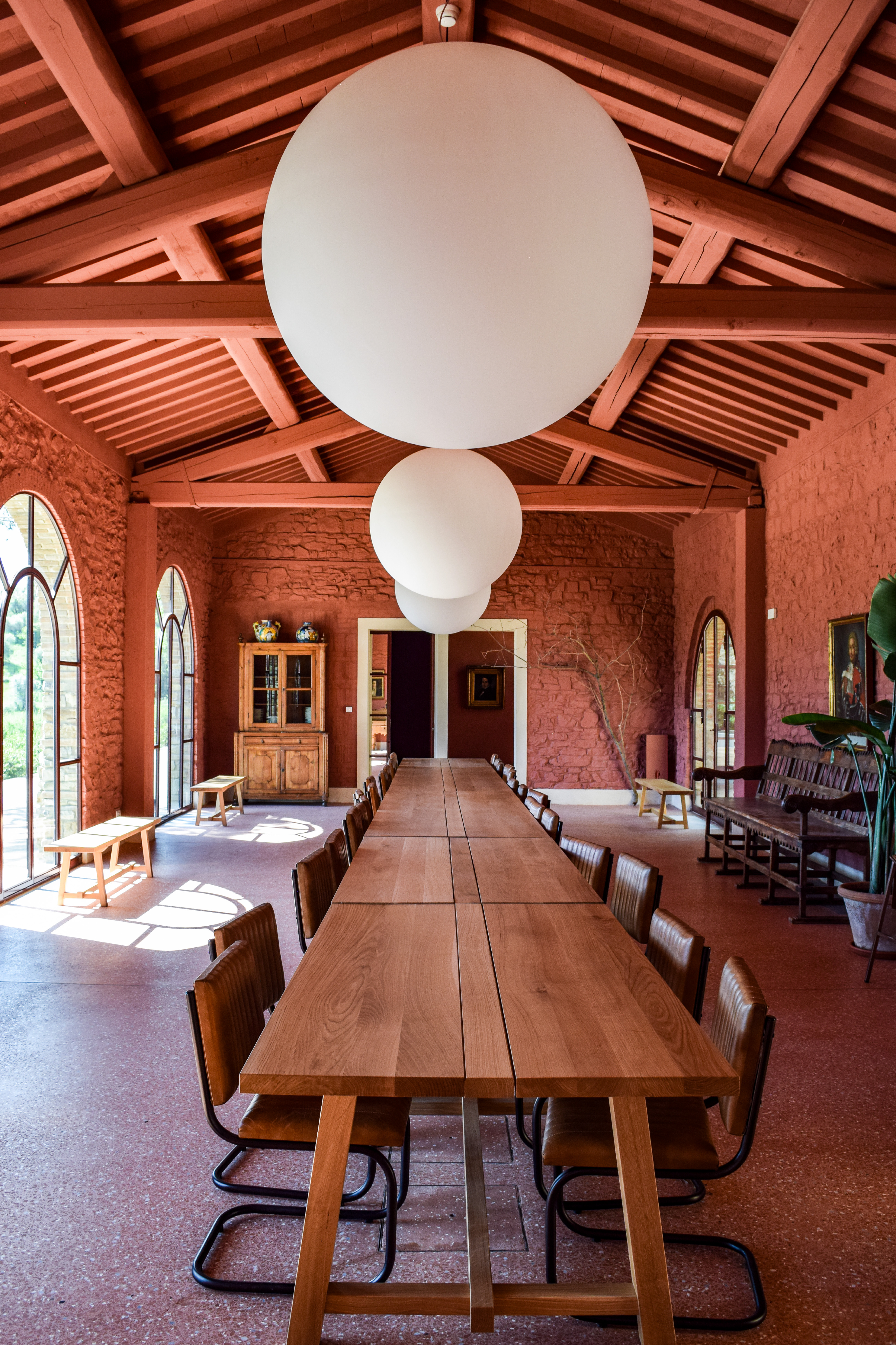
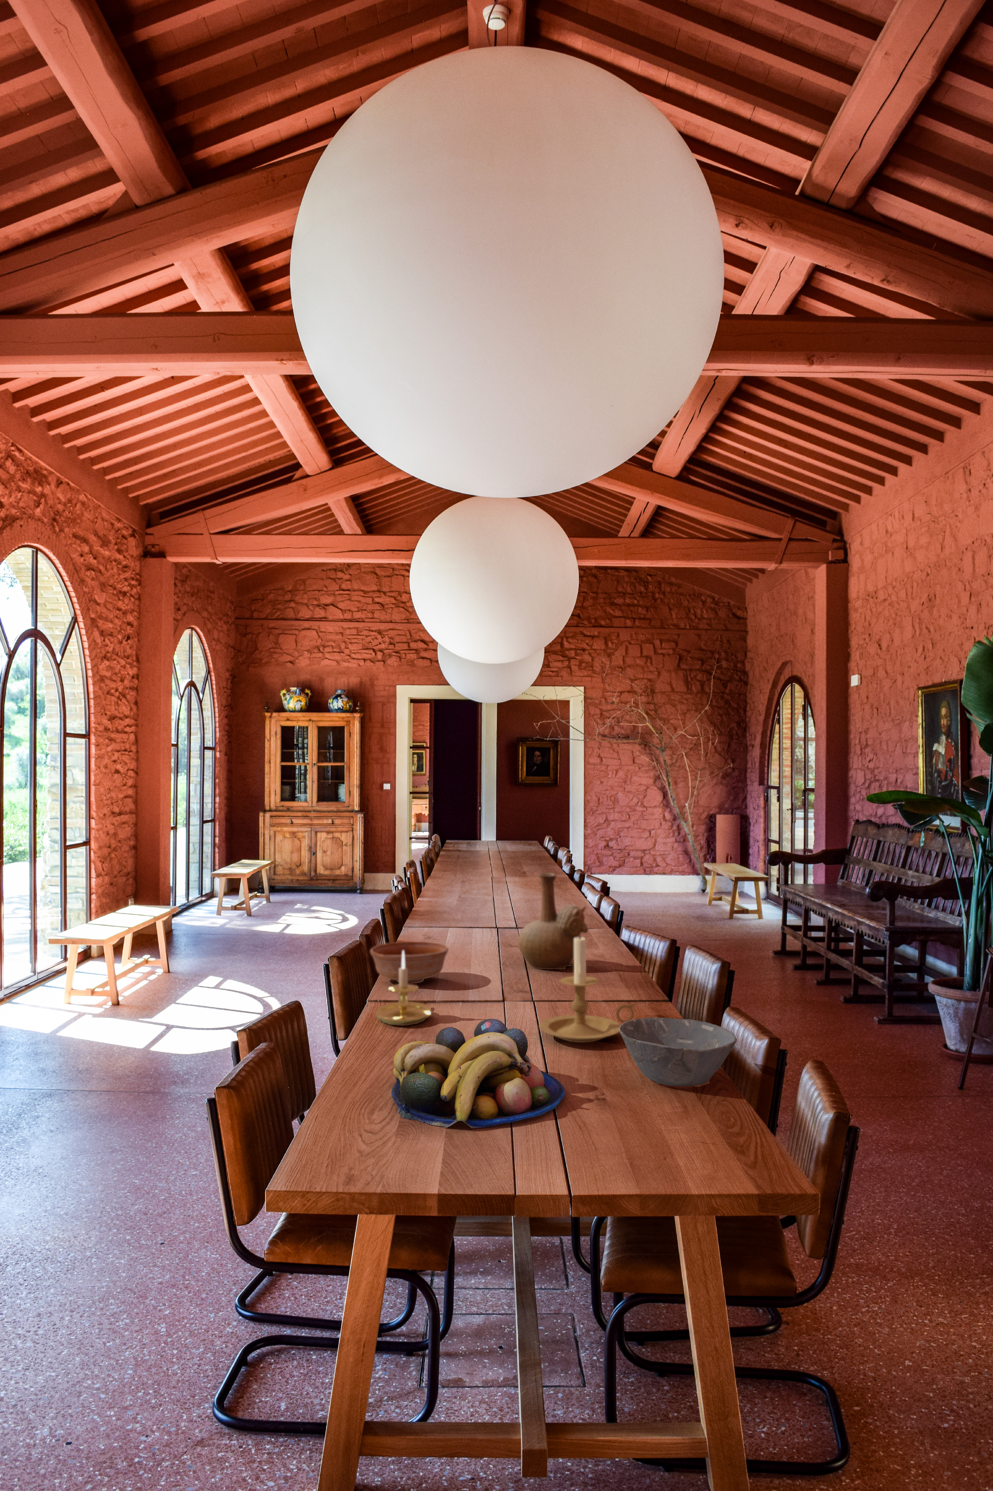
+ candle holder [375,950,432,1027]
+ bowl [618,1017,737,1087]
+ bowl [369,941,449,984]
+ fruit bowl [391,1019,565,1129]
+ candle holder [539,933,636,1043]
+ vase [518,872,588,970]
